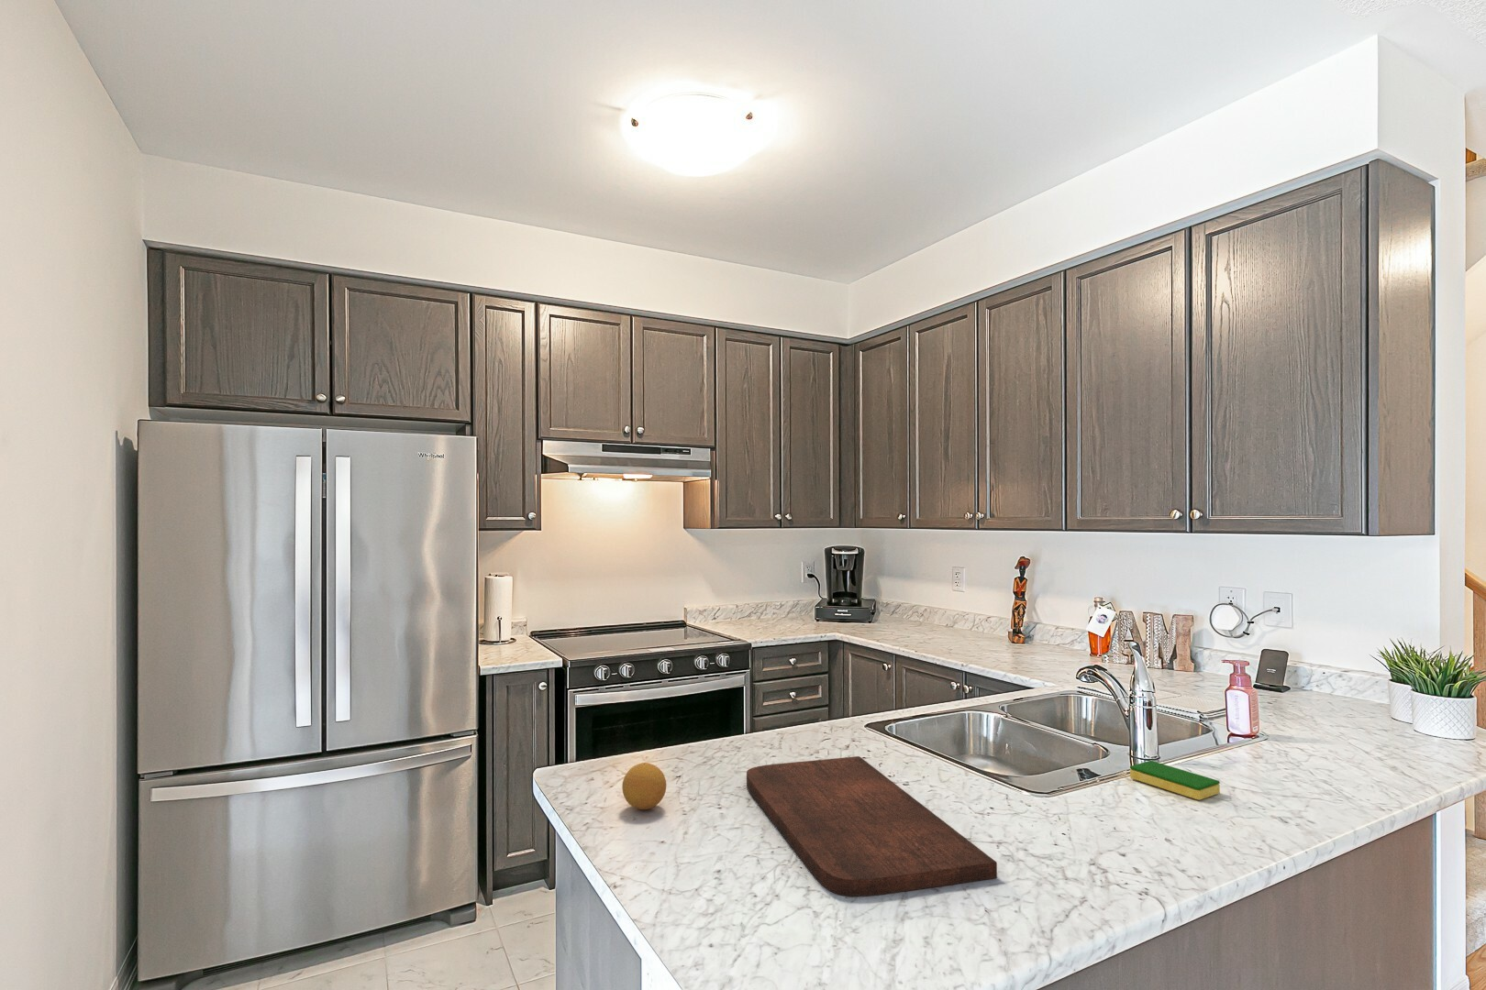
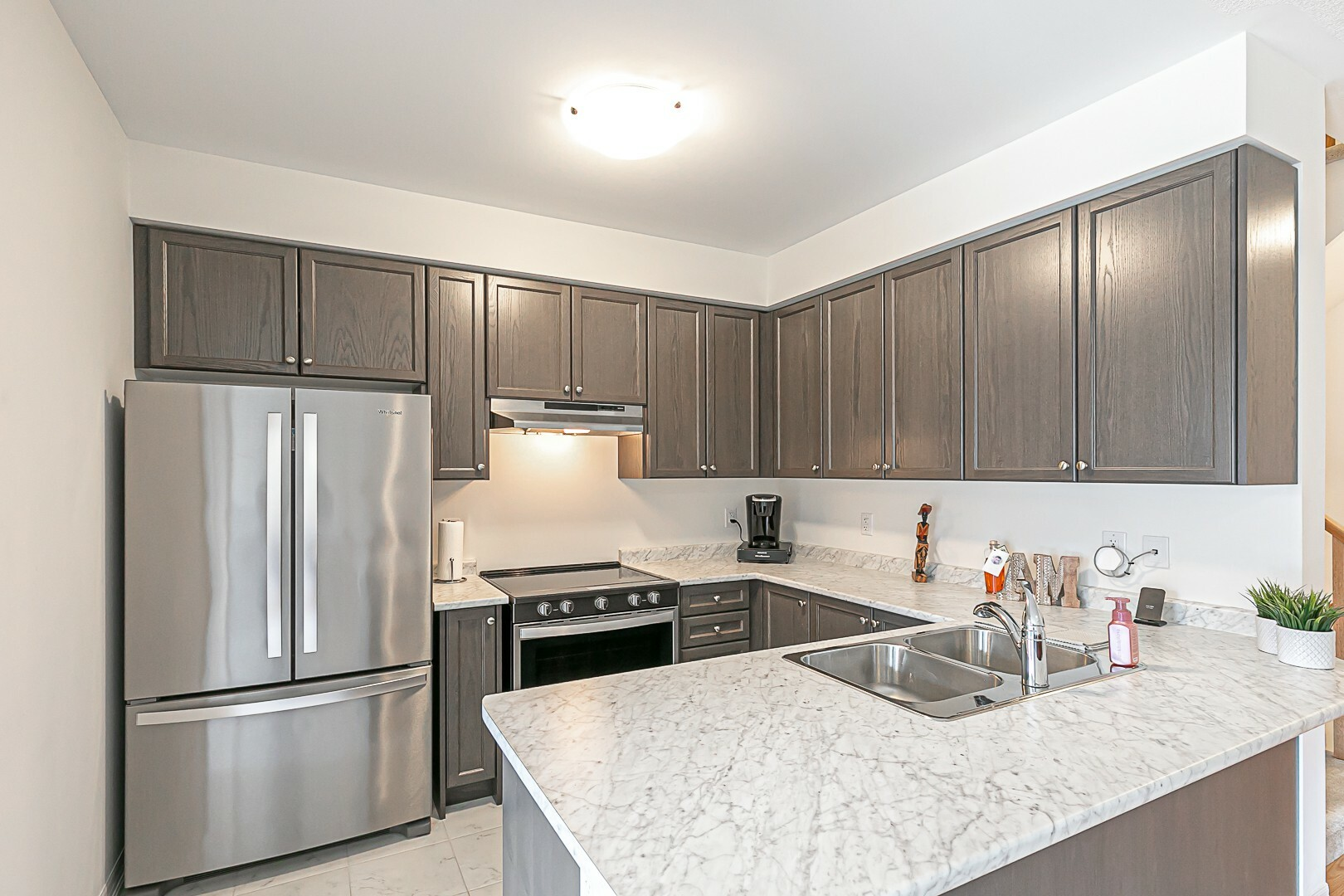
- dish sponge [1129,760,1221,801]
- fruit [621,761,667,810]
- cutting board [745,756,998,897]
